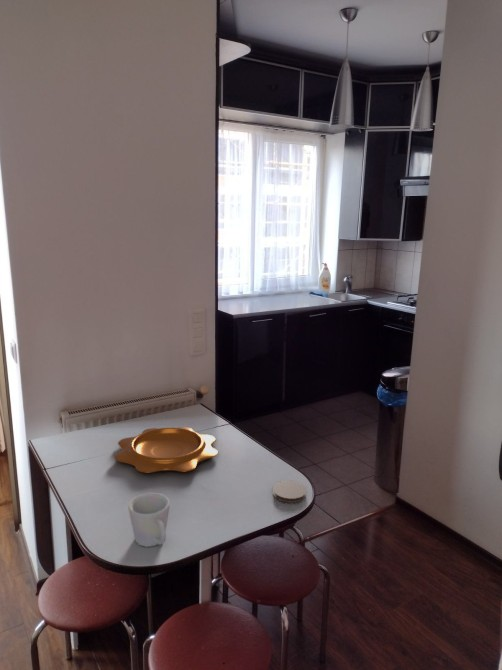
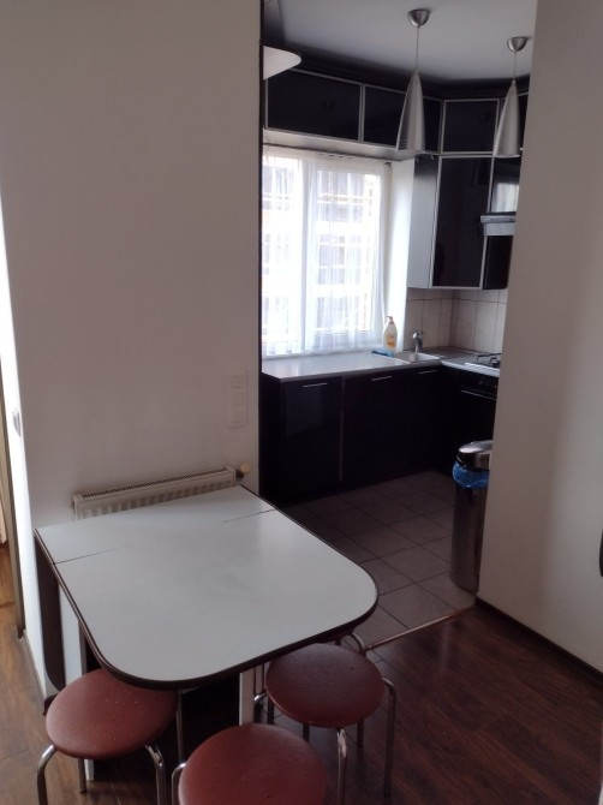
- decorative bowl [114,426,219,474]
- coaster [272,480,307,504]
- mug [127,492,171,548]
